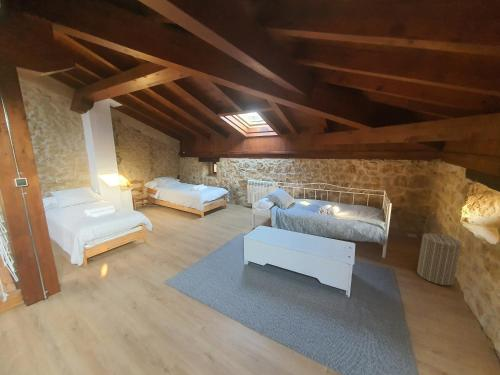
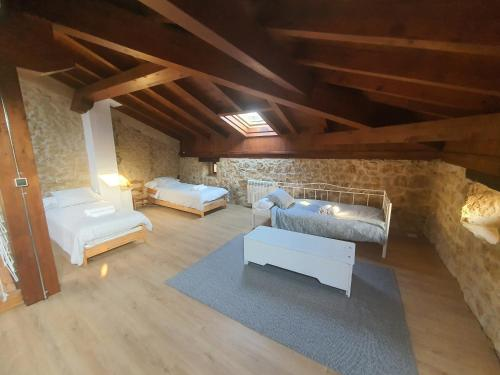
- laundry hamper [416,231,463,286]
